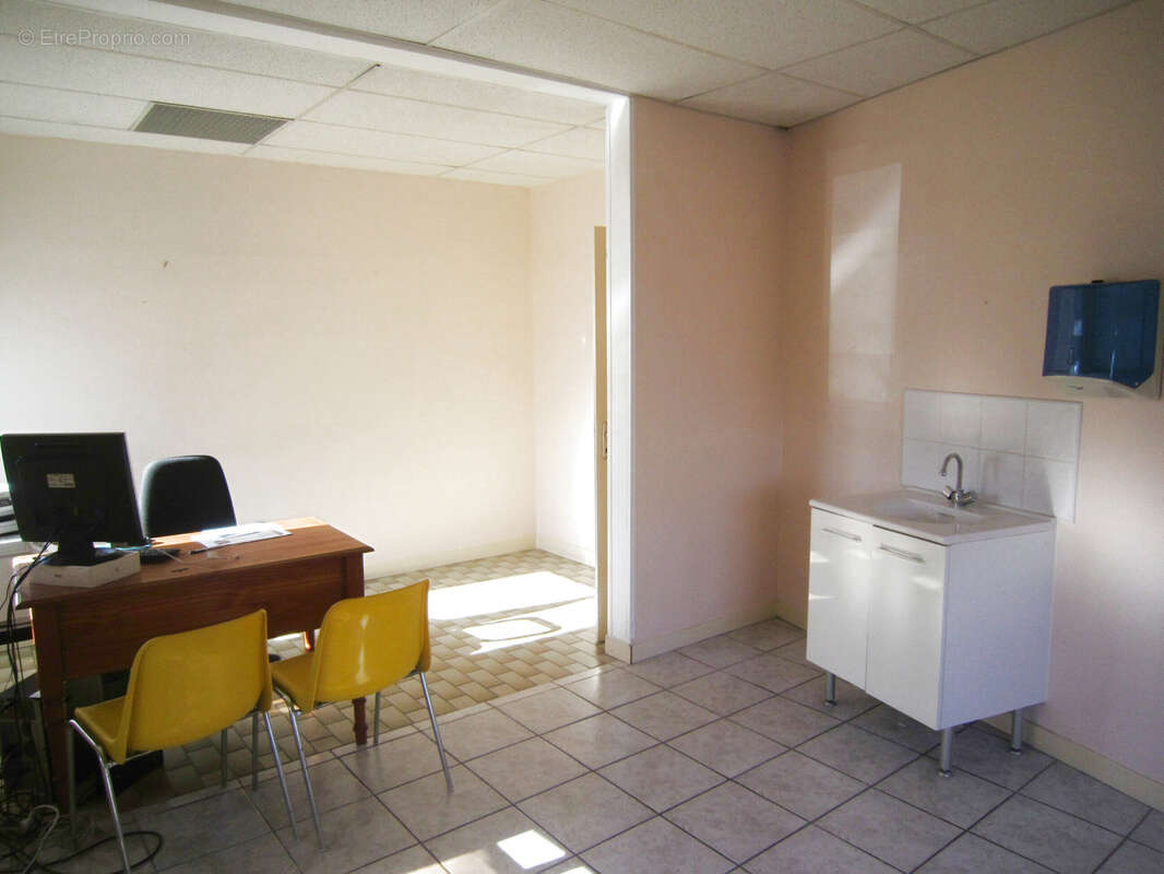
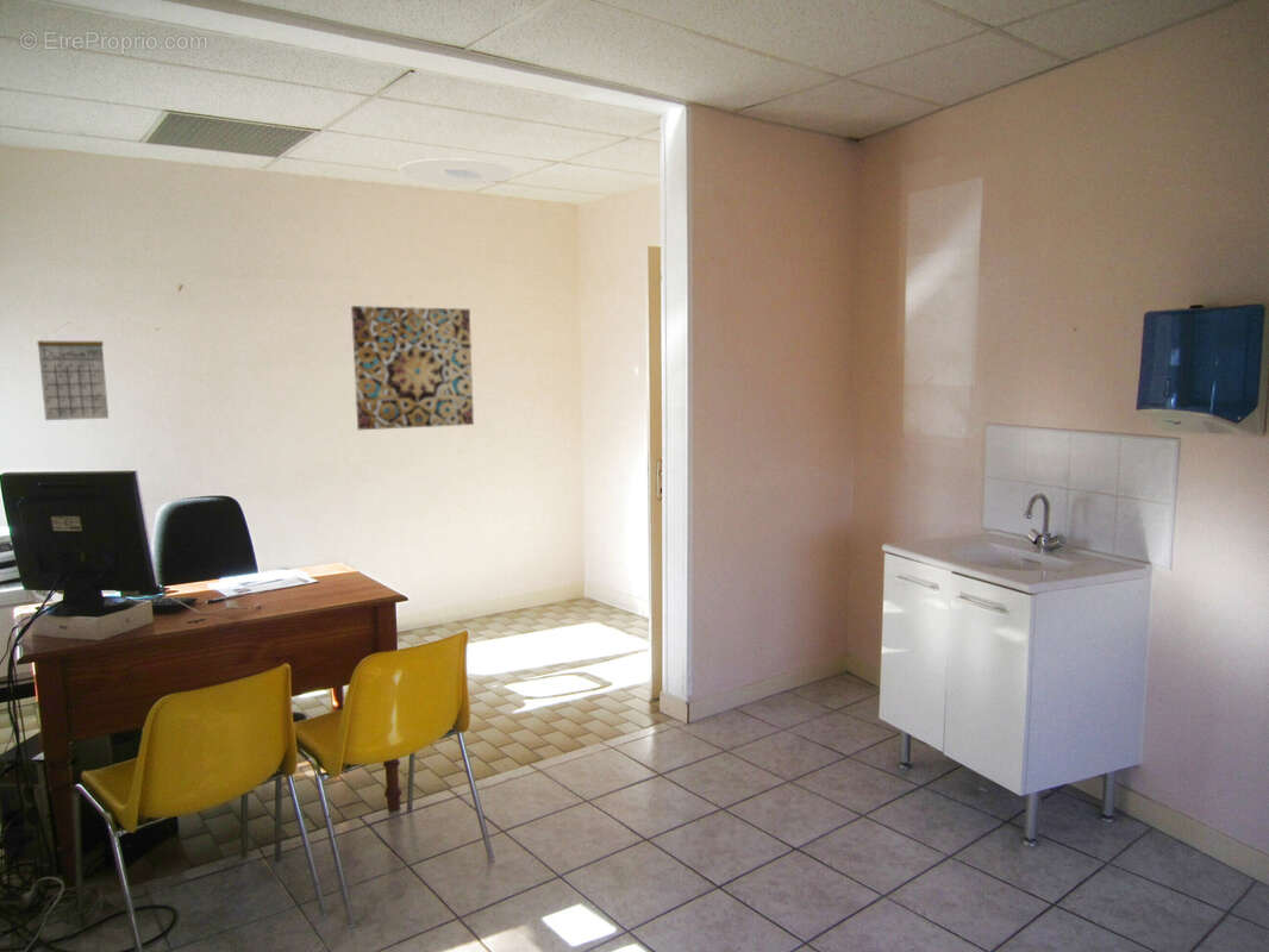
+ wall art [350,305,475,431]
+ calendar [37,321,110,421]
+ ceiling light [398,157,513,186]
